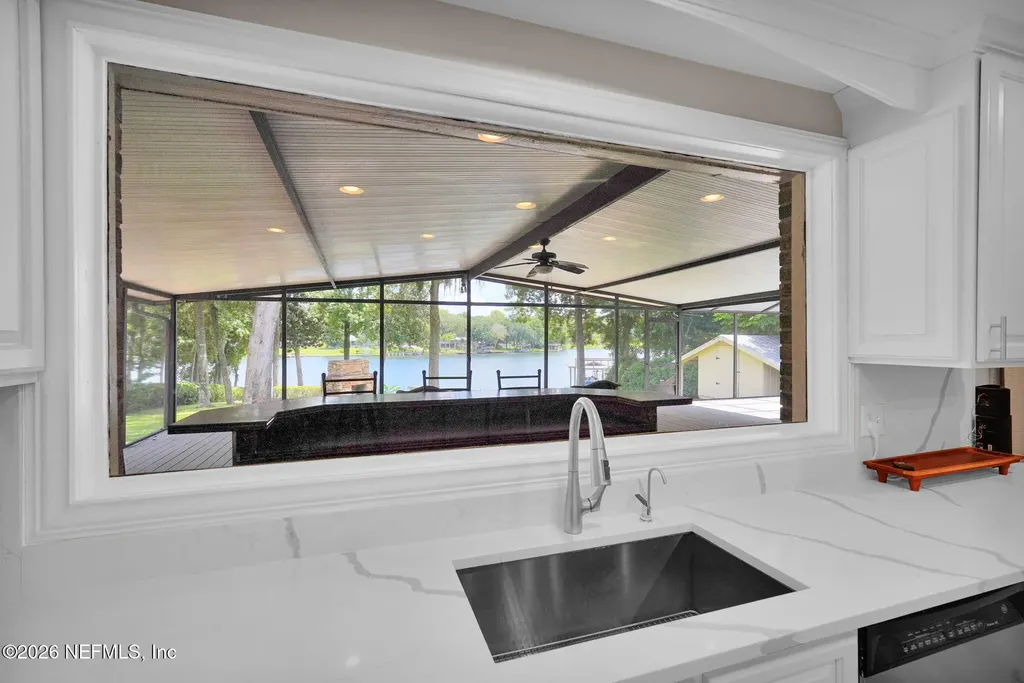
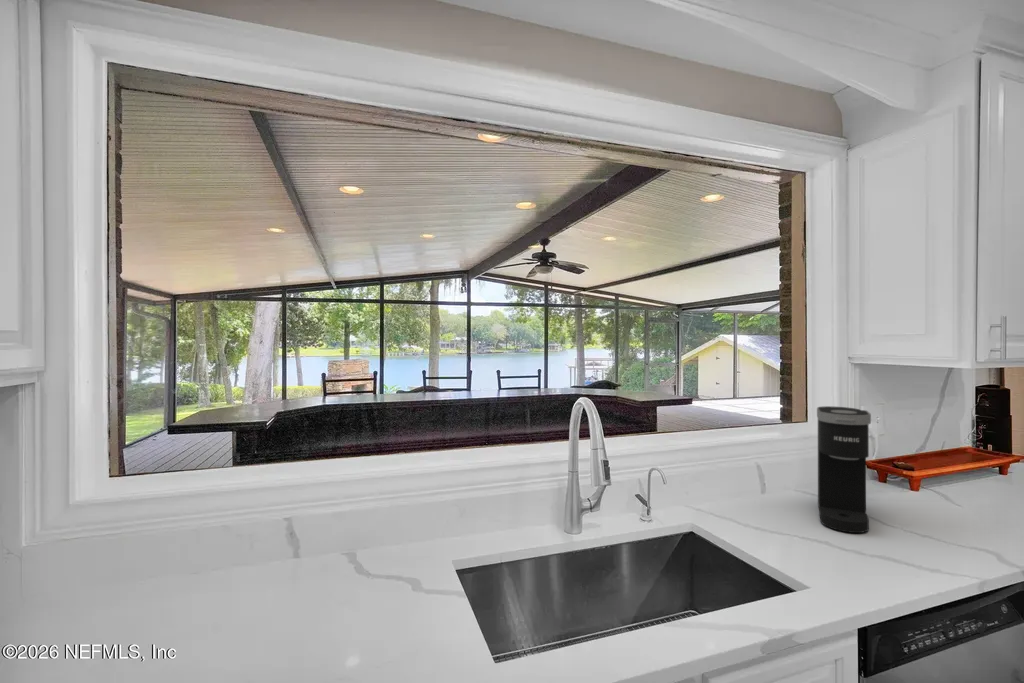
+ coffee maker [816,405,872,534]
